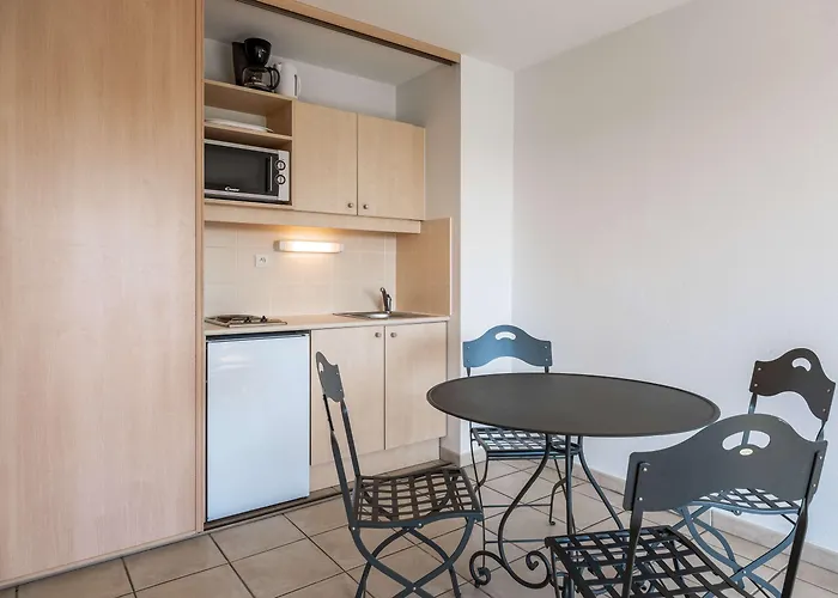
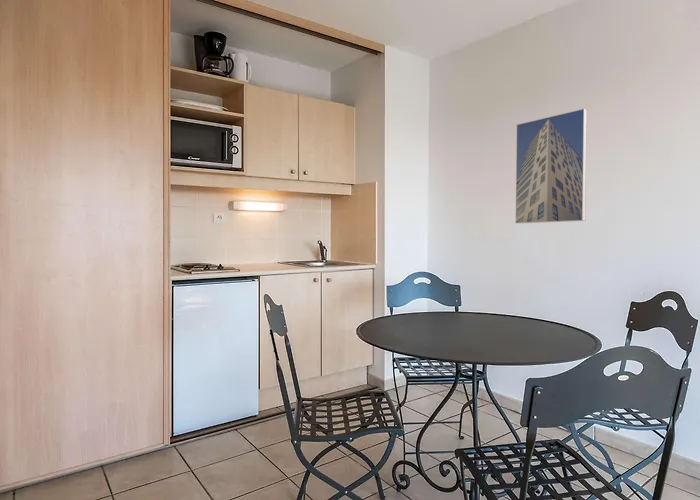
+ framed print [514,108,588,224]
